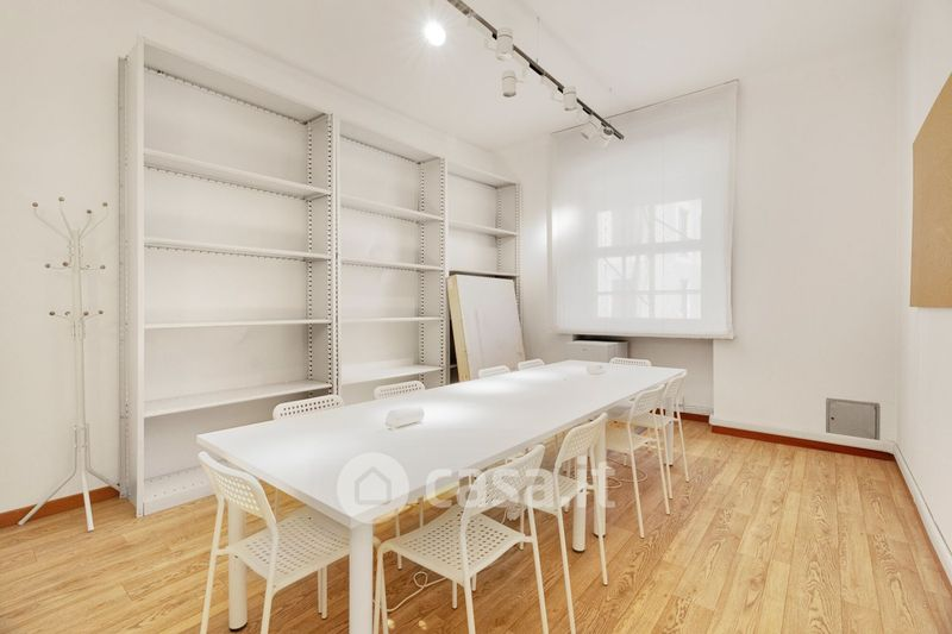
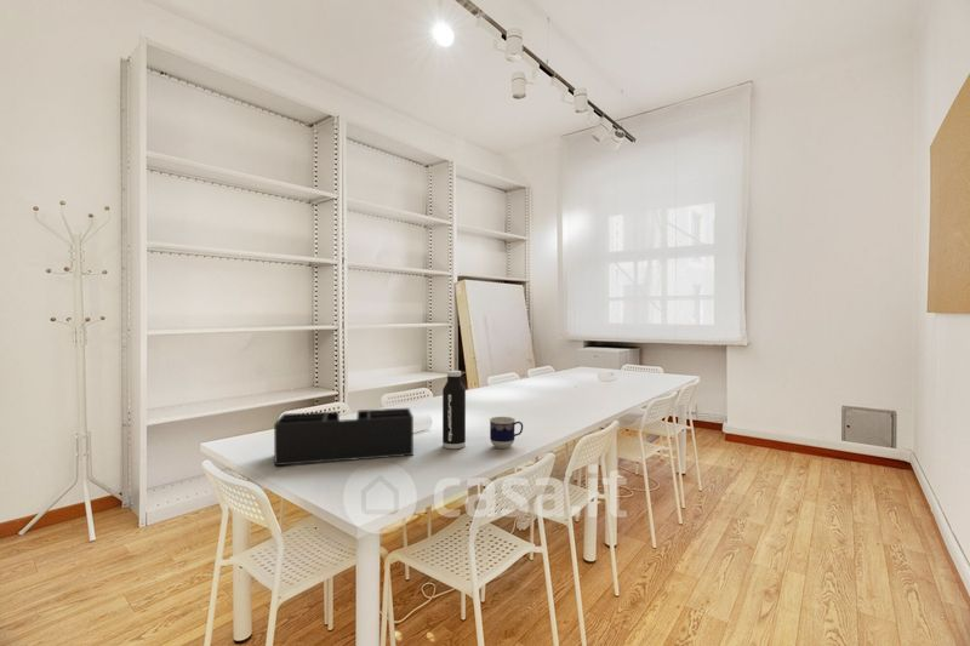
+ desk organizer [273,407,415,467]
+ cup [489,416,524,450]
+ water bottle [441,370,467,450]
